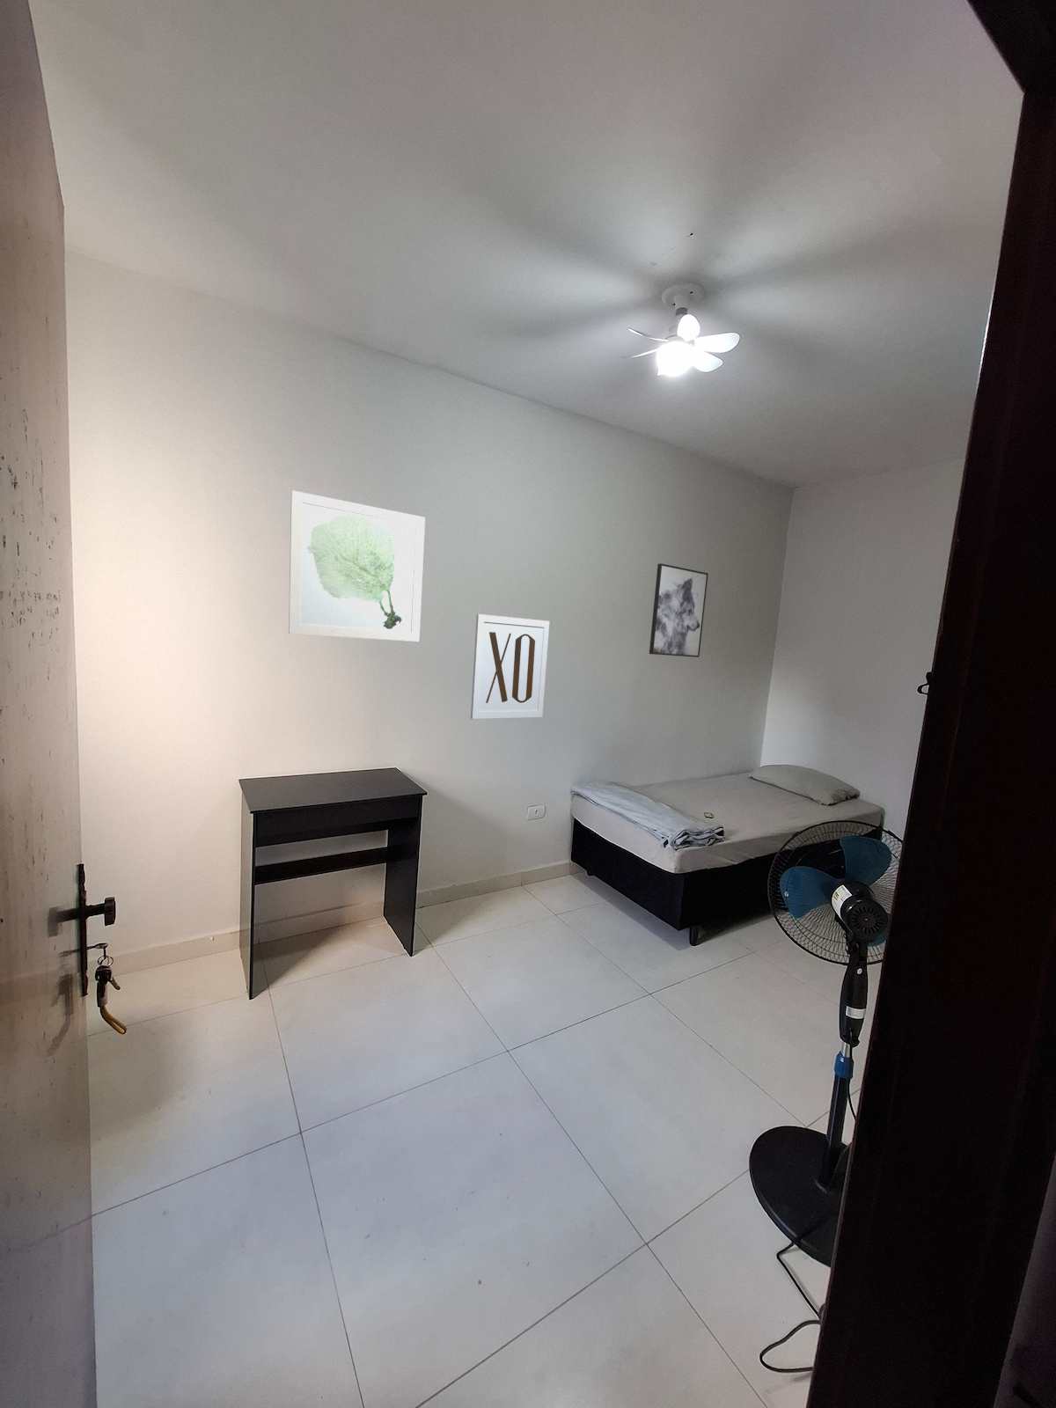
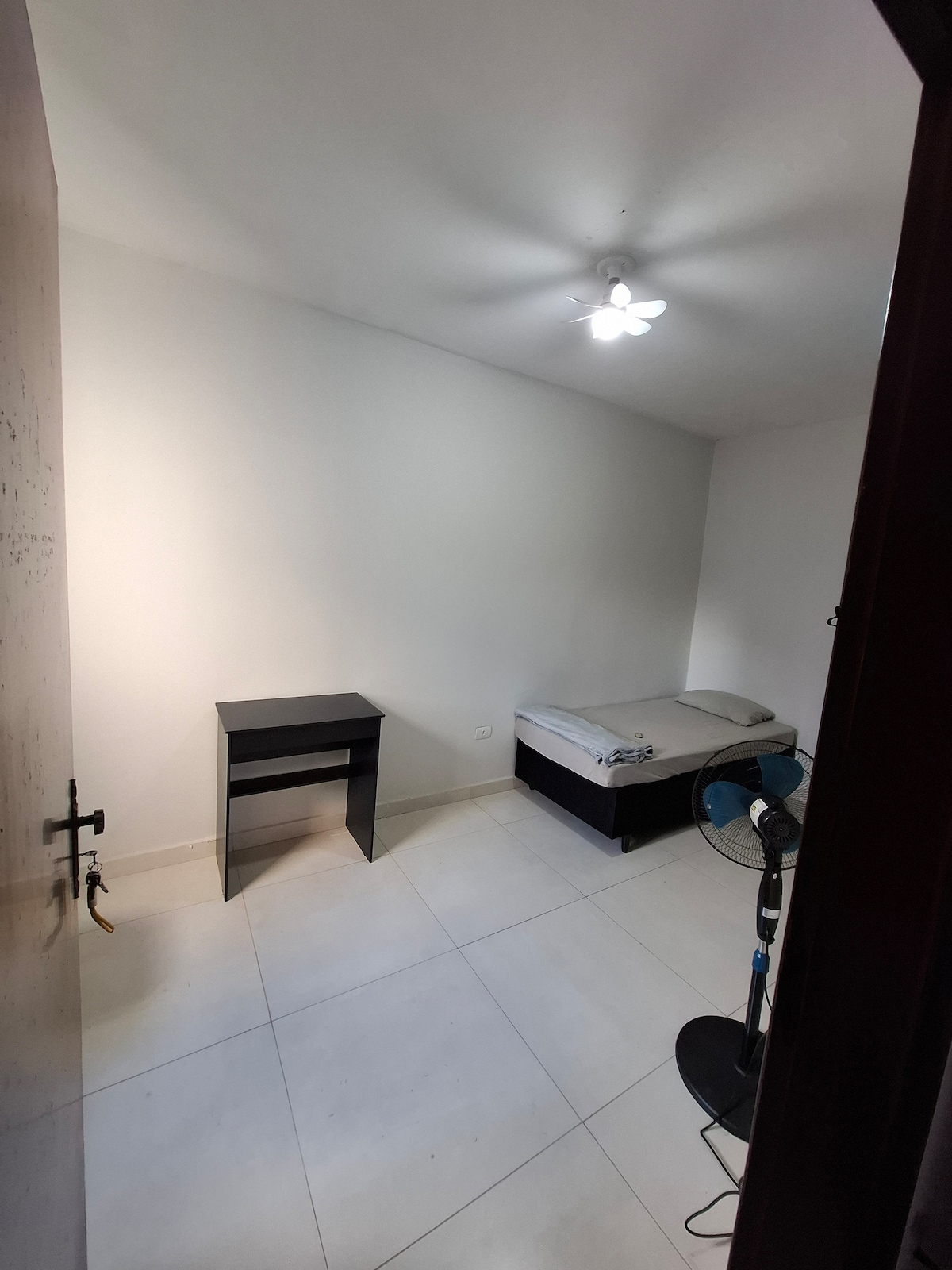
- wall art [287,489,426,642]
- wall art [470,613,550,720]
- wall art [649,562,709,659]
